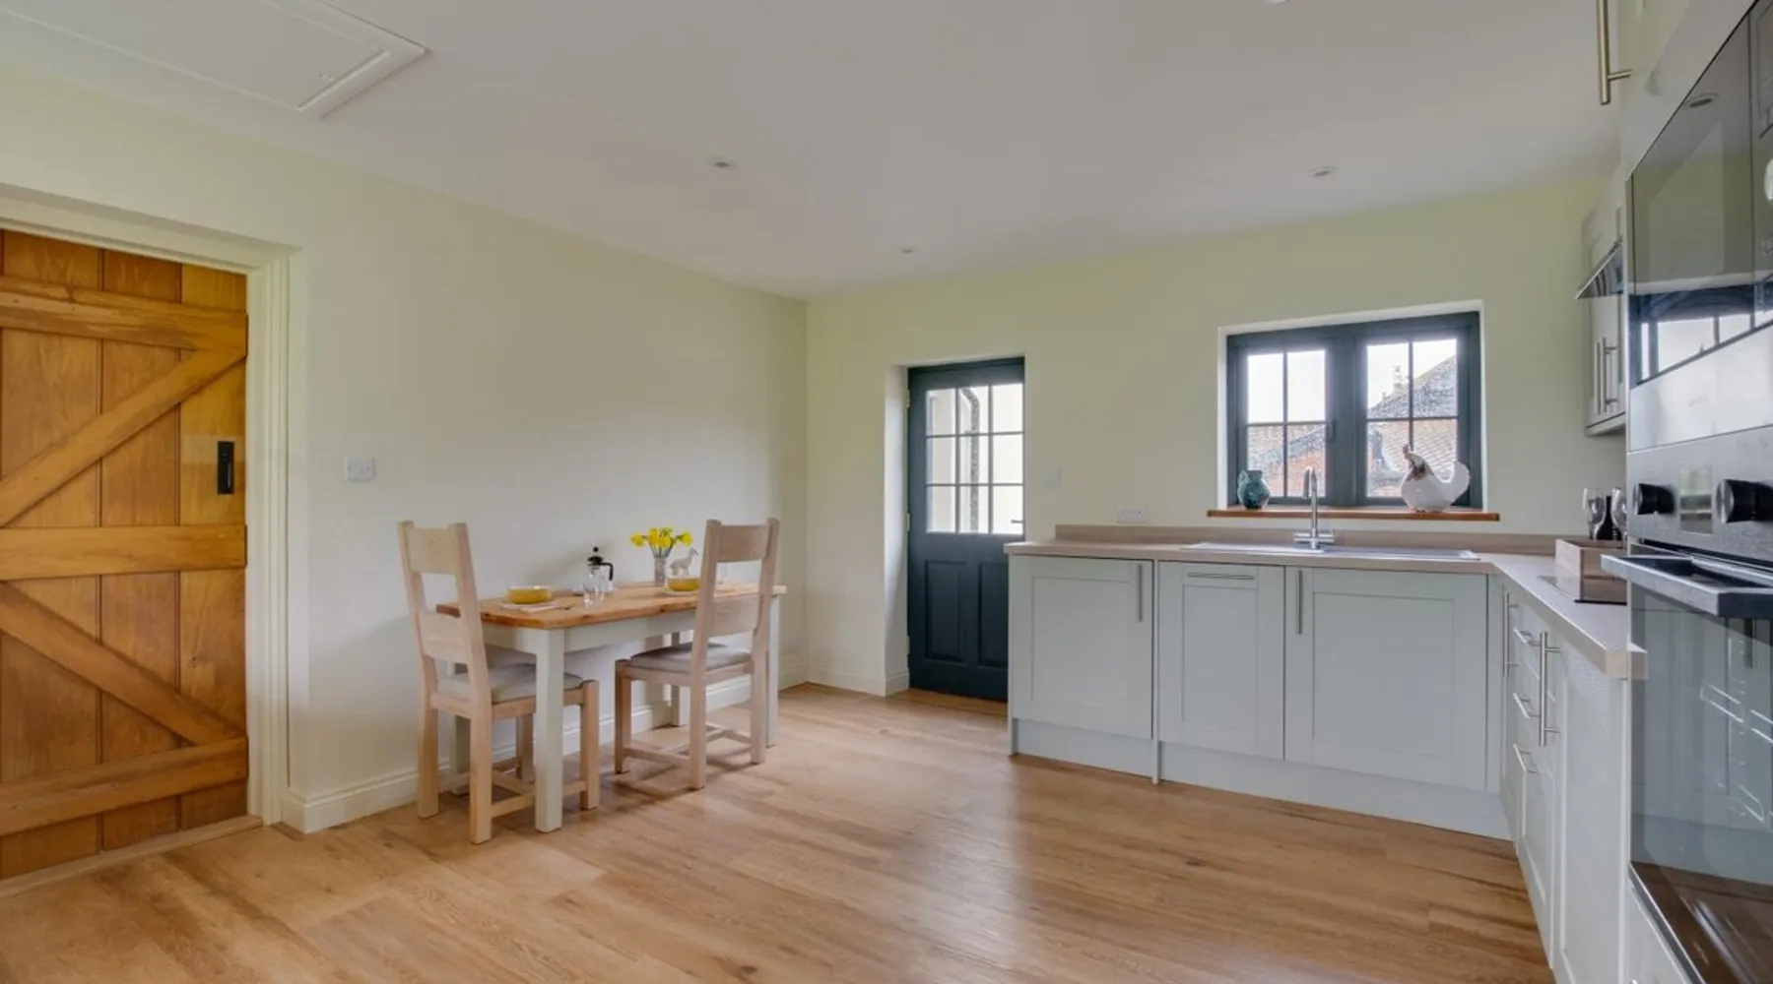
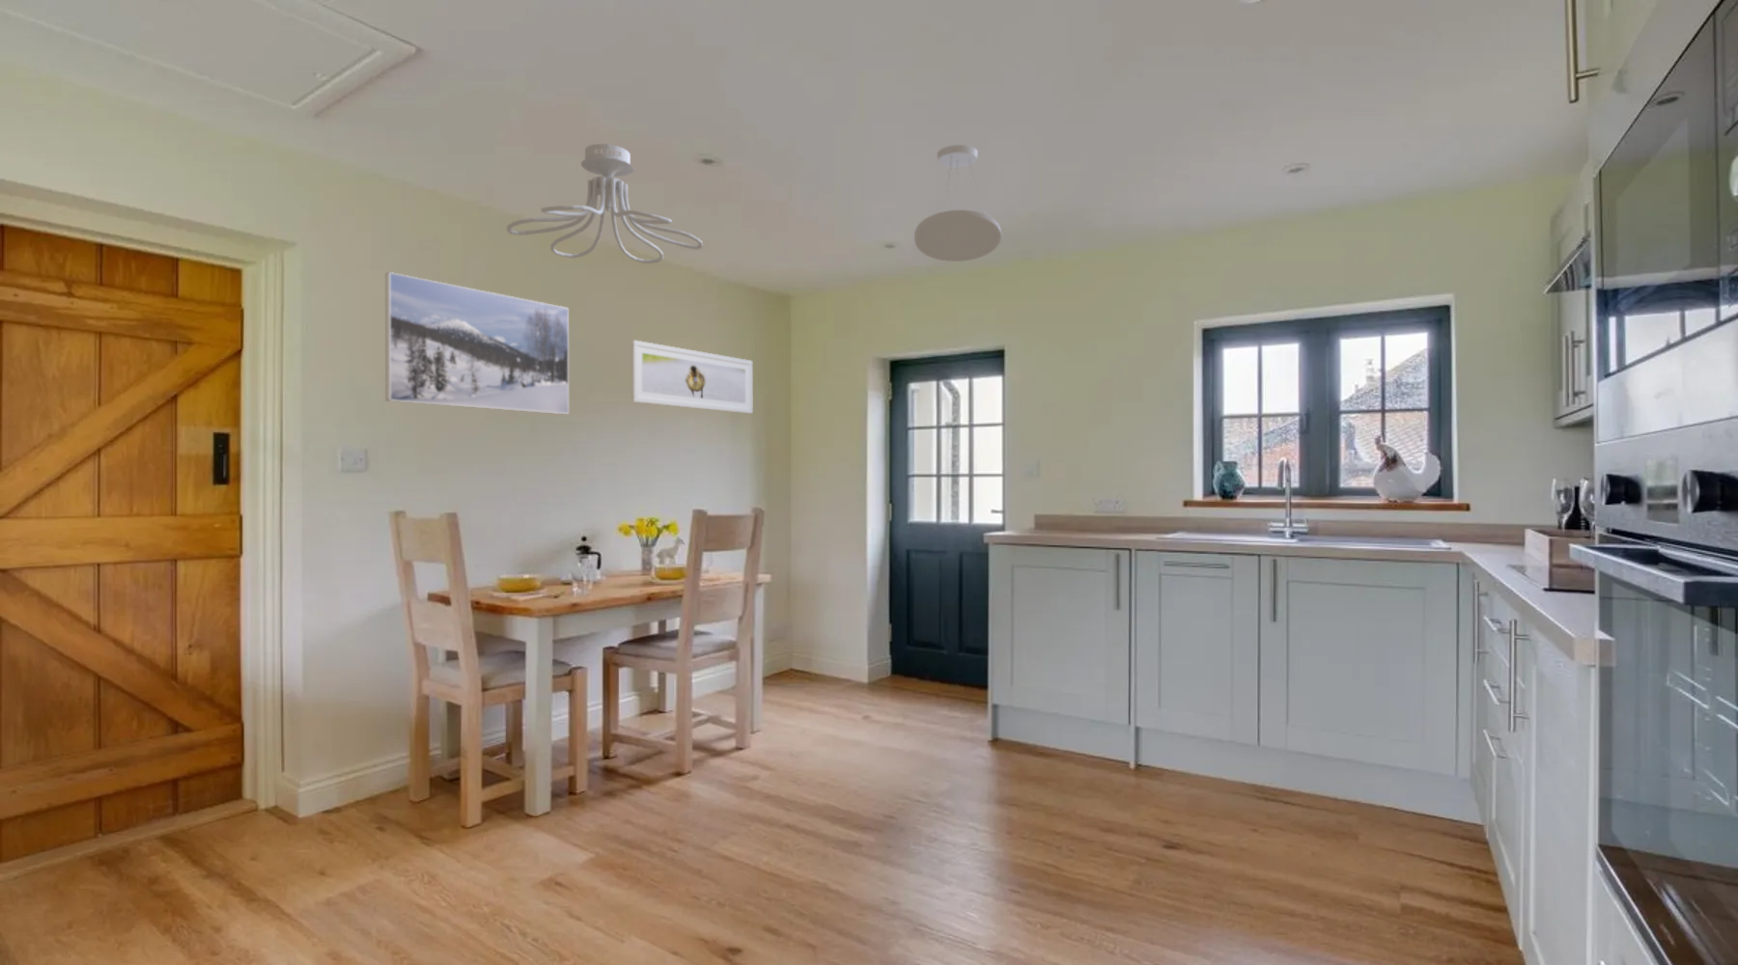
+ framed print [630,340,754,415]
+ ceiling light fixture [506,143,704,264]
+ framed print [384,271,569,415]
+ pendant light [913,144,1002,263]
